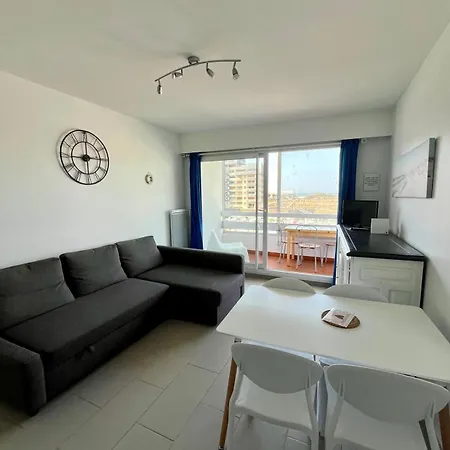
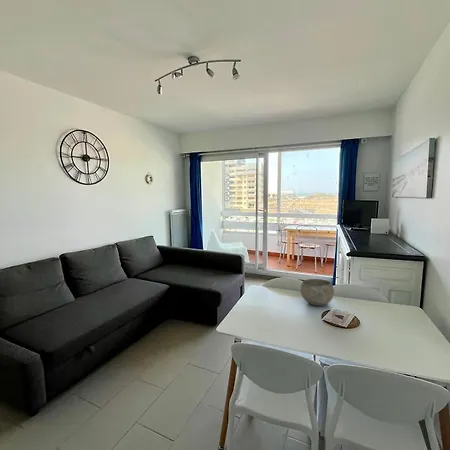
+ bowl [300,278,335,307]
